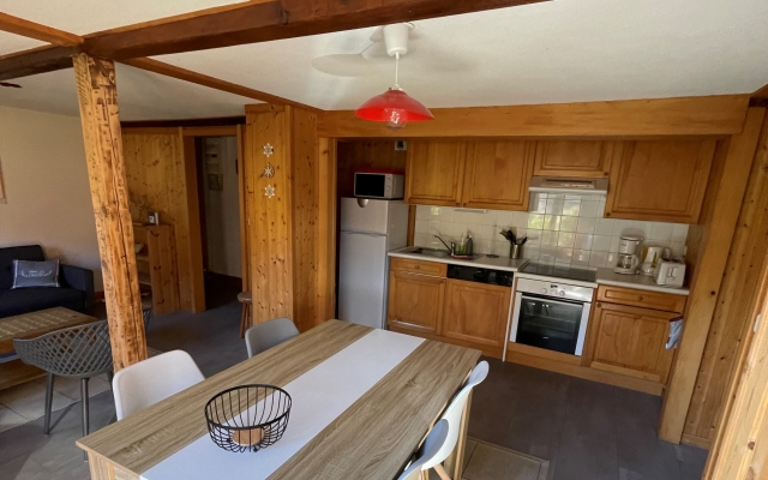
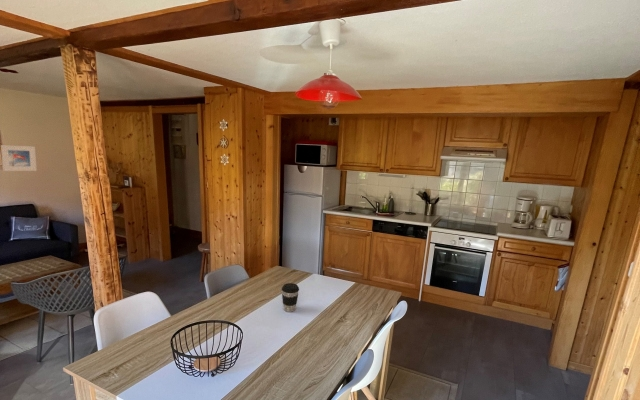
+ coffee cup [281,282,300,313]
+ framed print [0,144,38,172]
